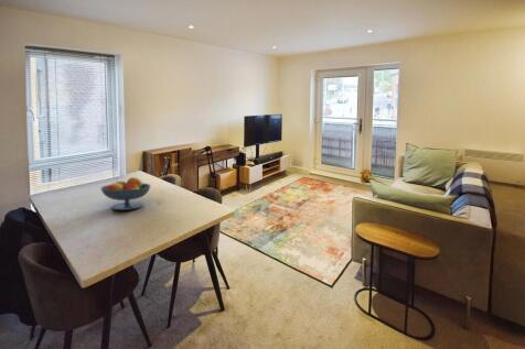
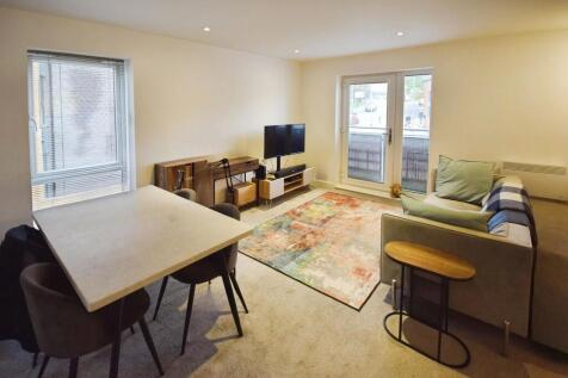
- fruit bowl [99,176,152,211]
